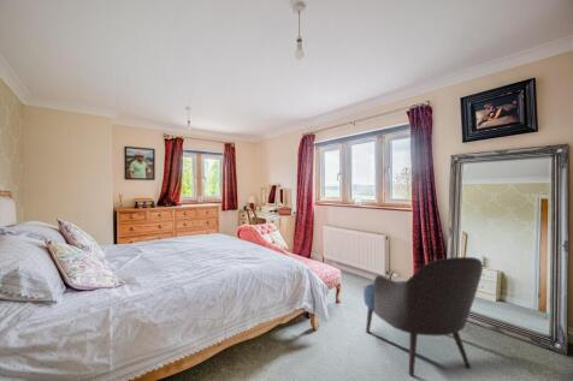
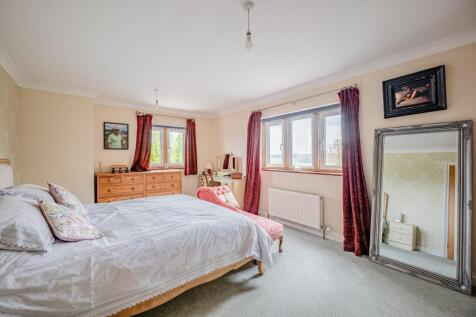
- armchair [362,256,484,377]
